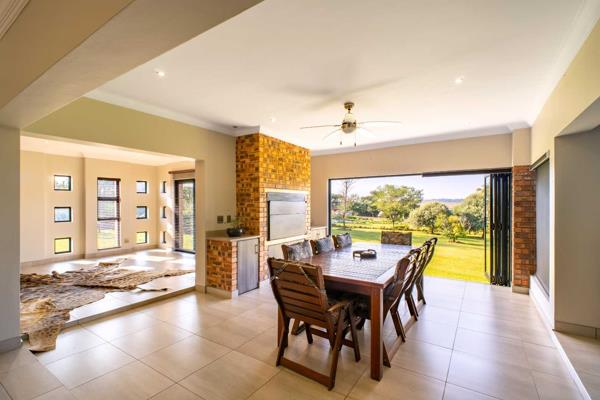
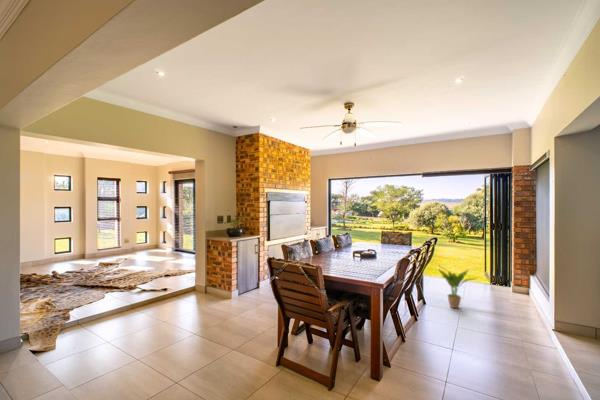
+ potted plant [437,264,479,309]
